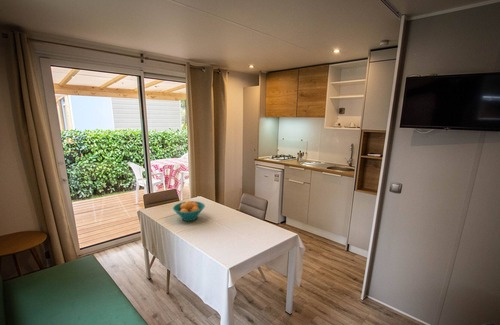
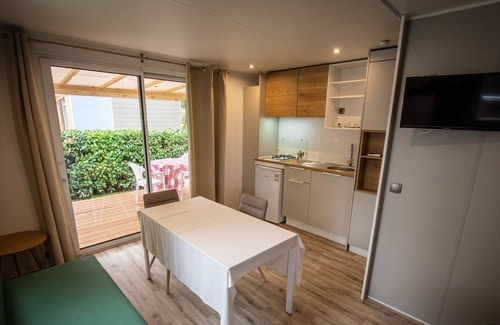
- fruit bowl [172,200,206,222]
